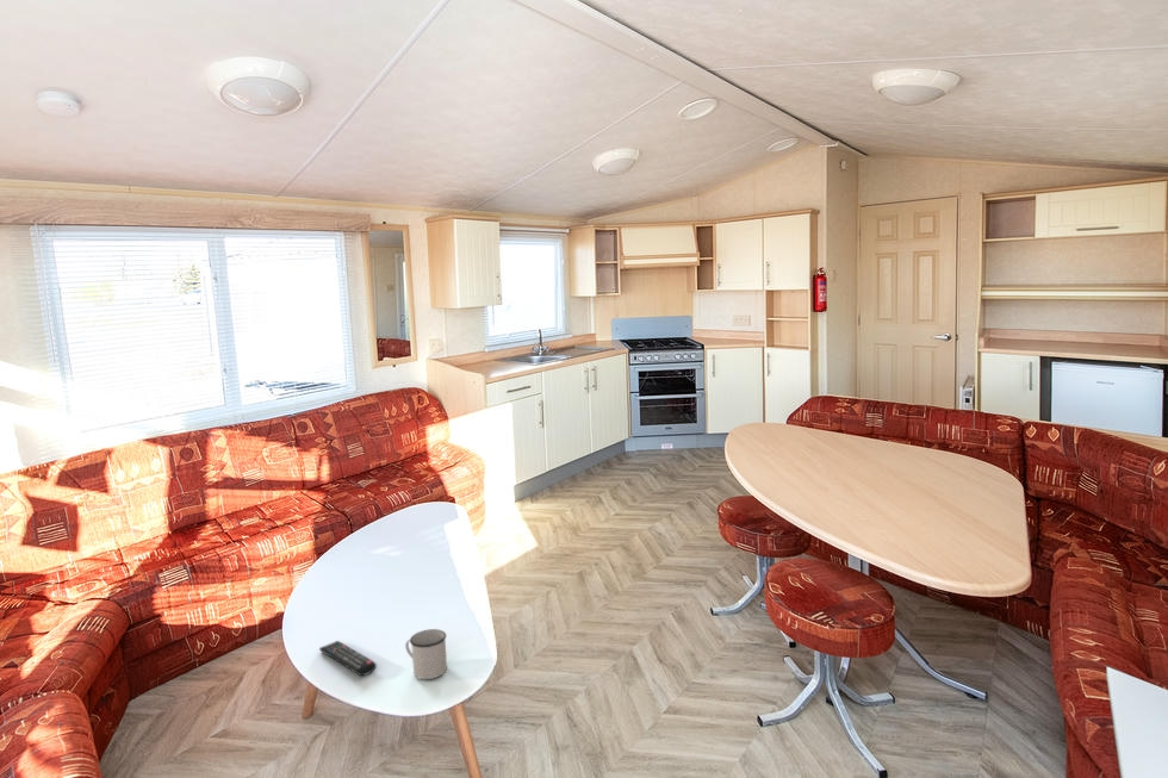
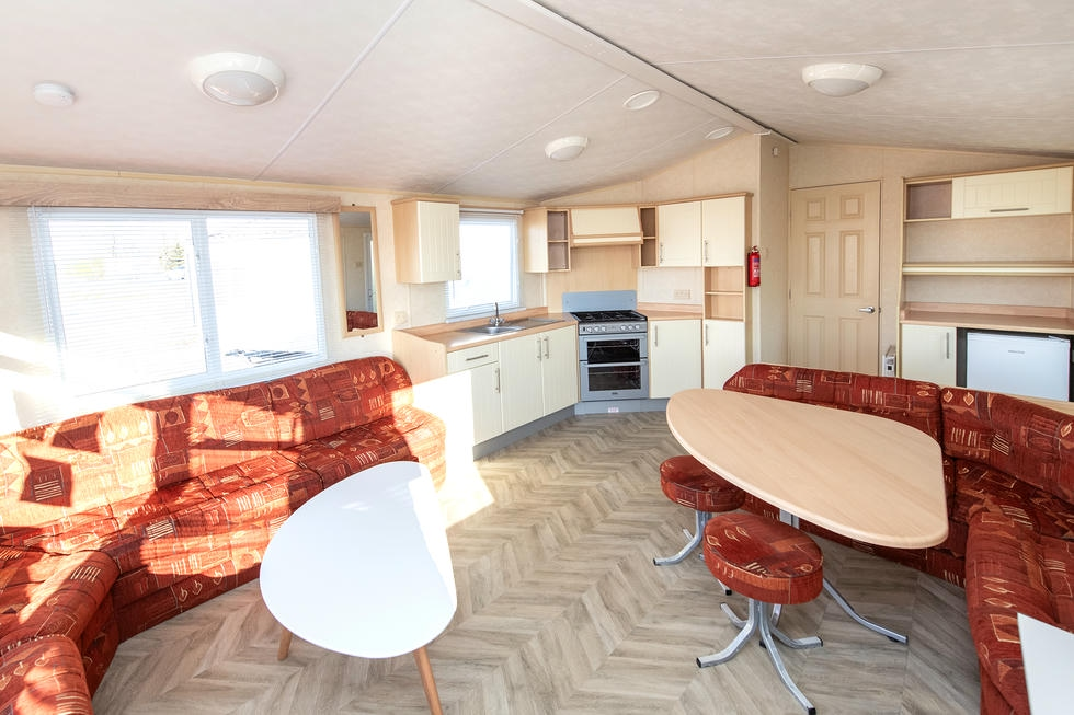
- remote control [318,640,378,677]
- mug [404,628,448,680]
